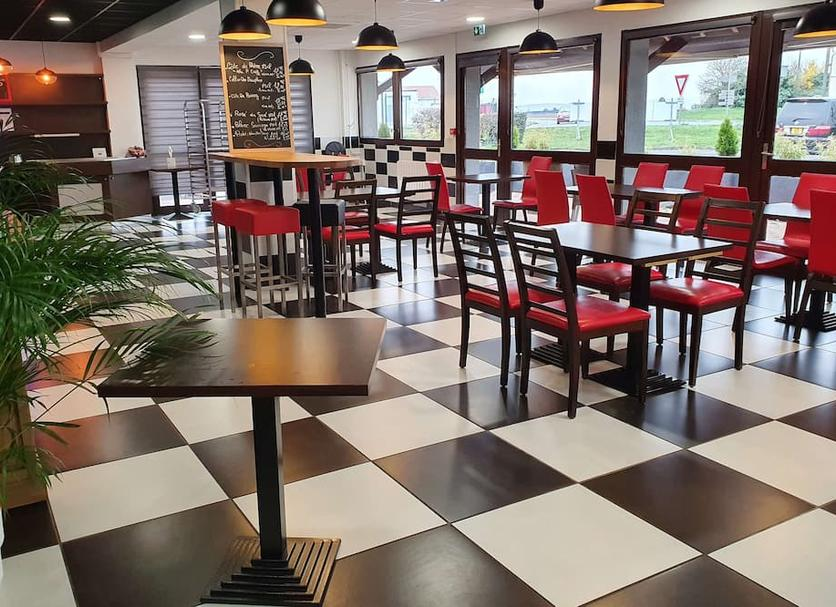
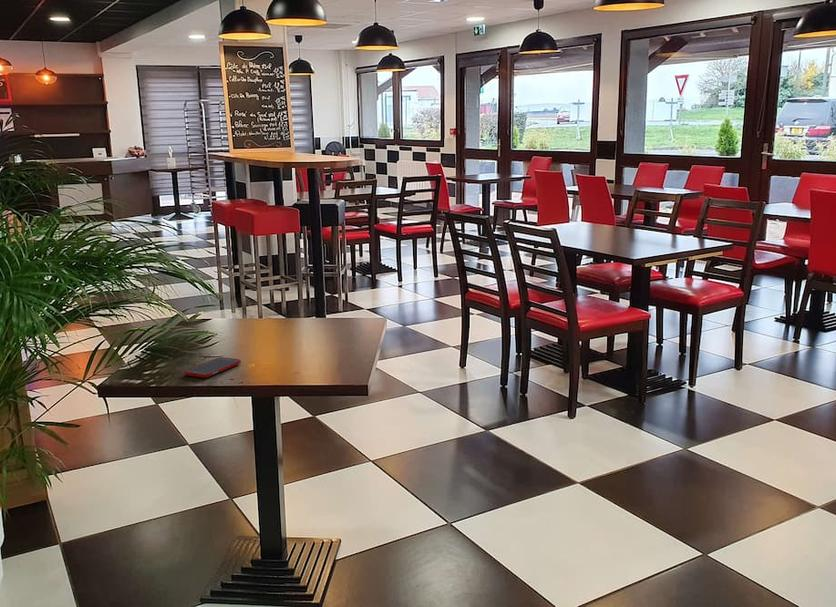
+ cell phone [183,356,242,379]
